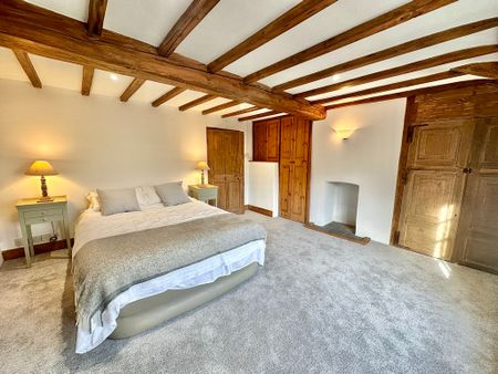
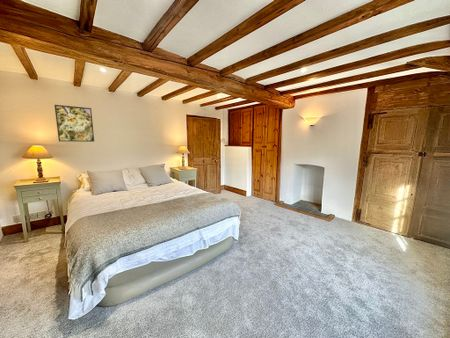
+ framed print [54,104,95,143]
